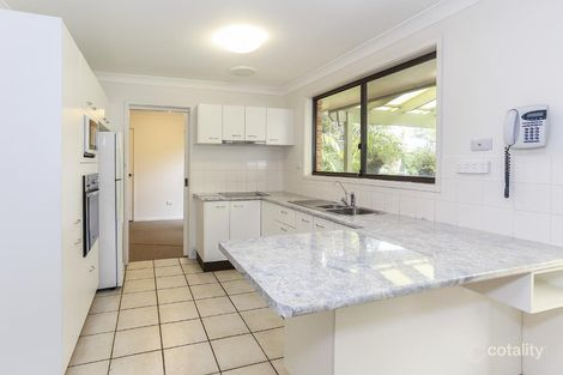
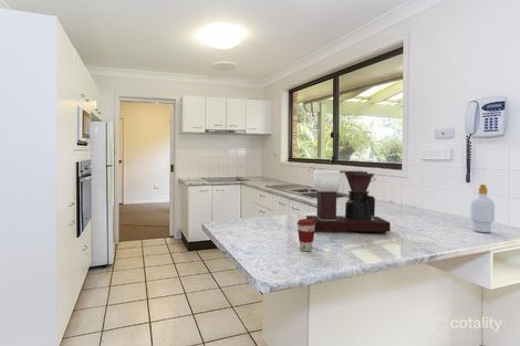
+ coffee maker [305,168,392,234]
+ soap bottle [469,184,496,233]
+ coffee cup [297,218,315,252]
